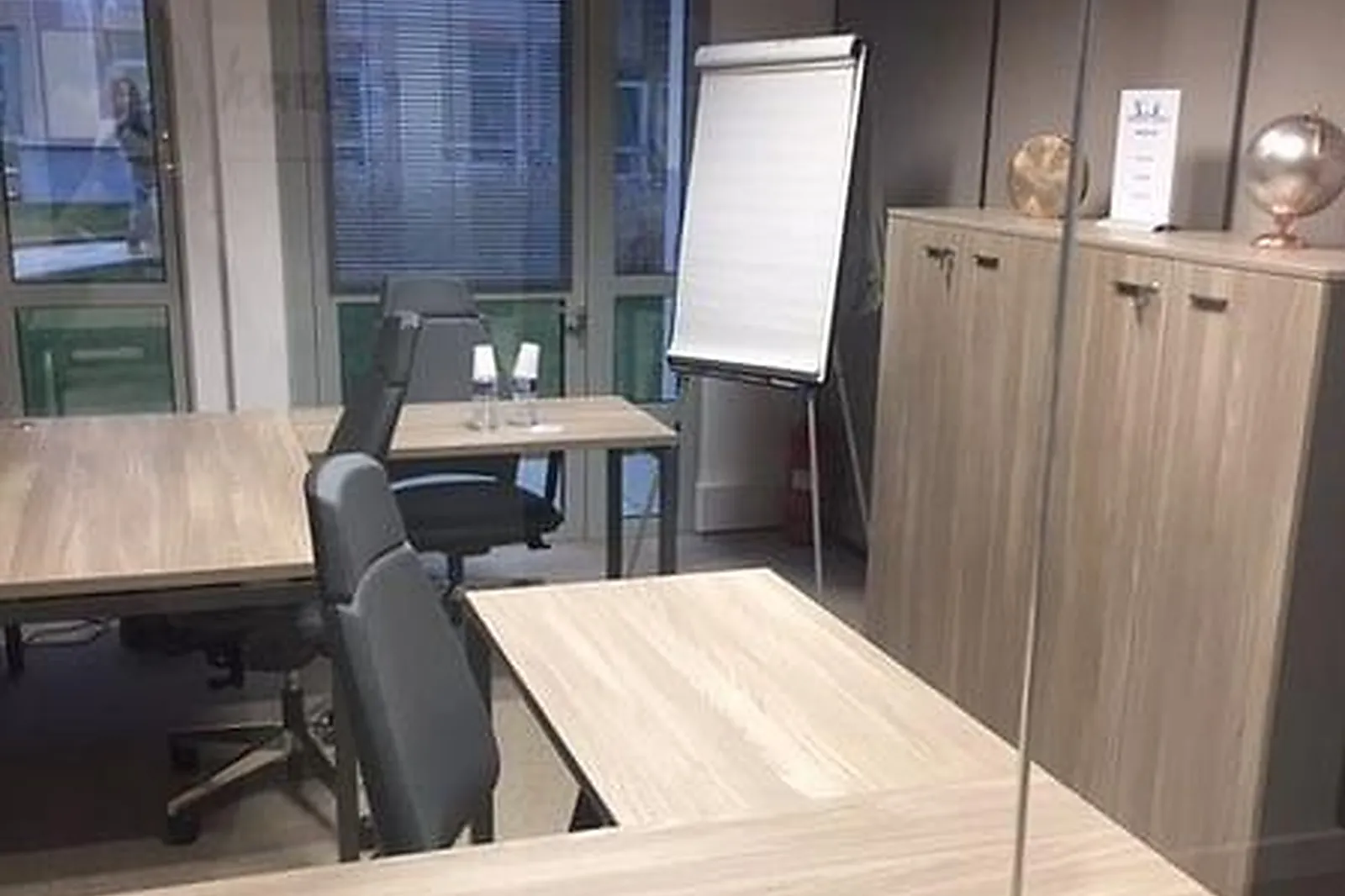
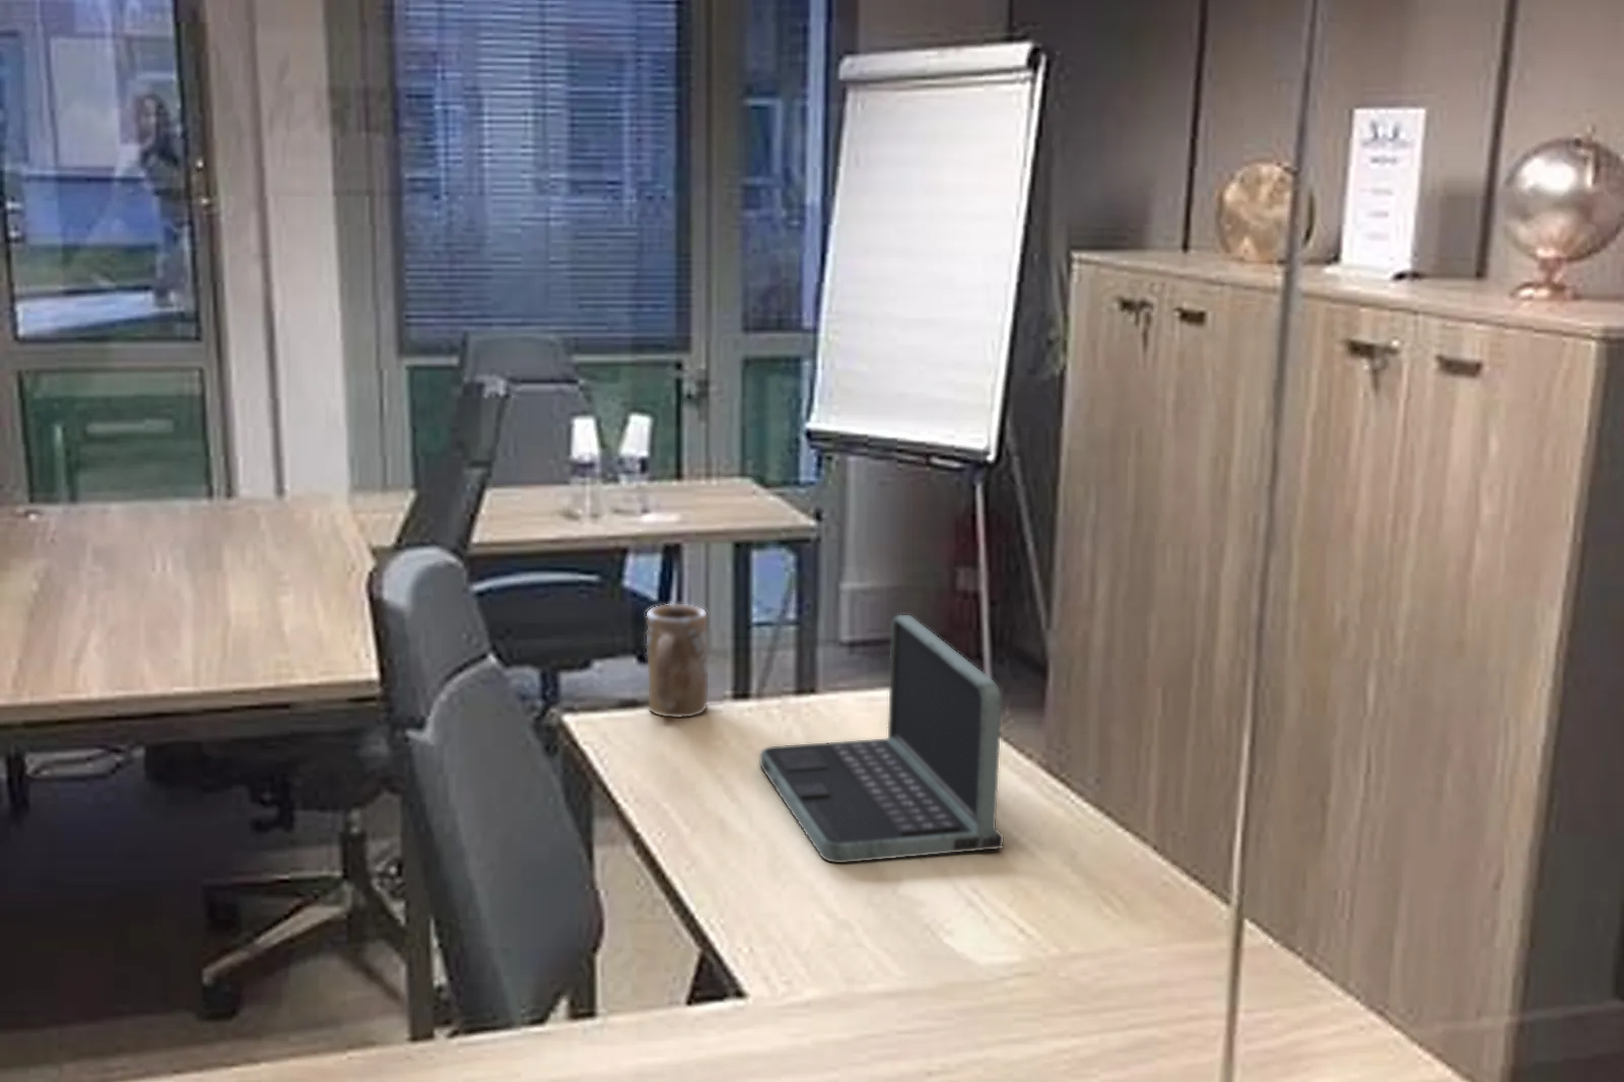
+ mug [646,603,710,717]
+ laptop [759,615,1005,863]
